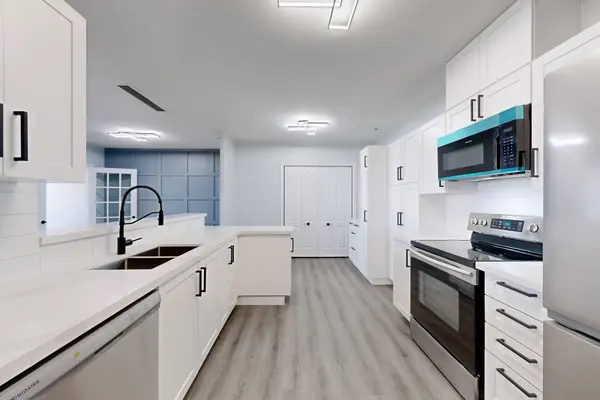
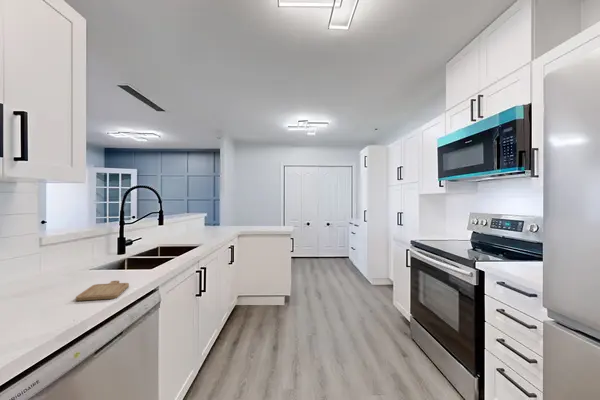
+ chopping board [75,280,130,302]
